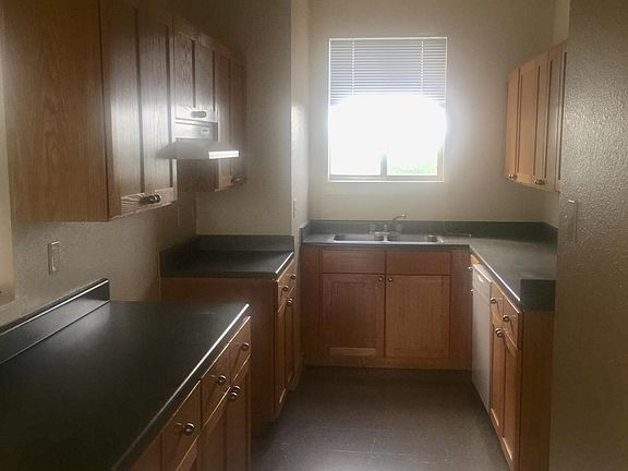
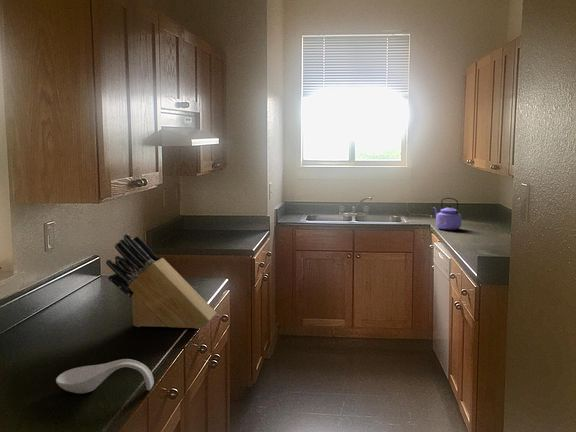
+ knife block [105,233,218,330]
+ kettle [432,197,462,231]
+ spoon rest [55,358,155,394]
